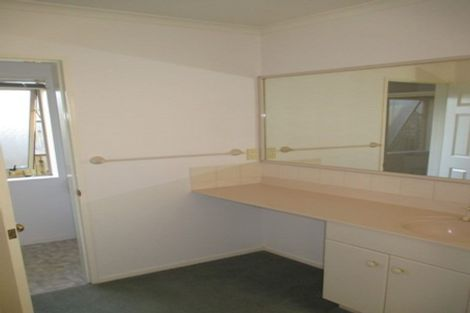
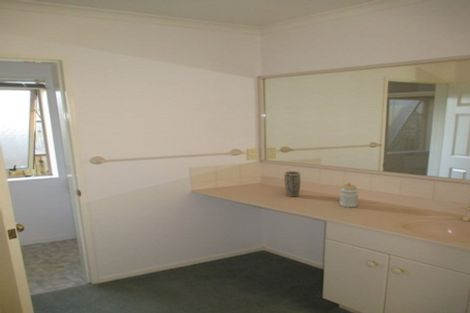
+ jar [339,181,359,208]
+ plant pot [283,170,301,198]
